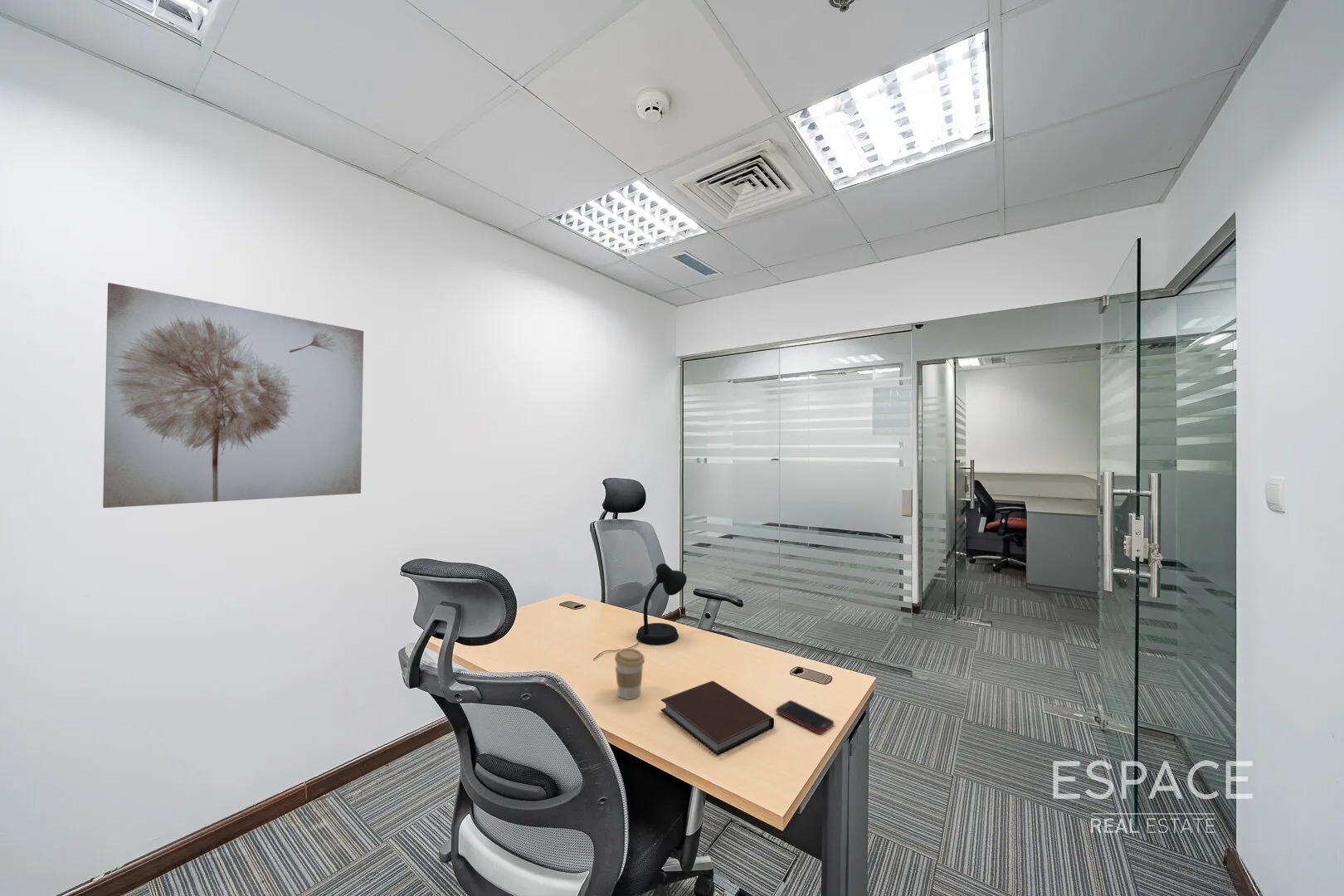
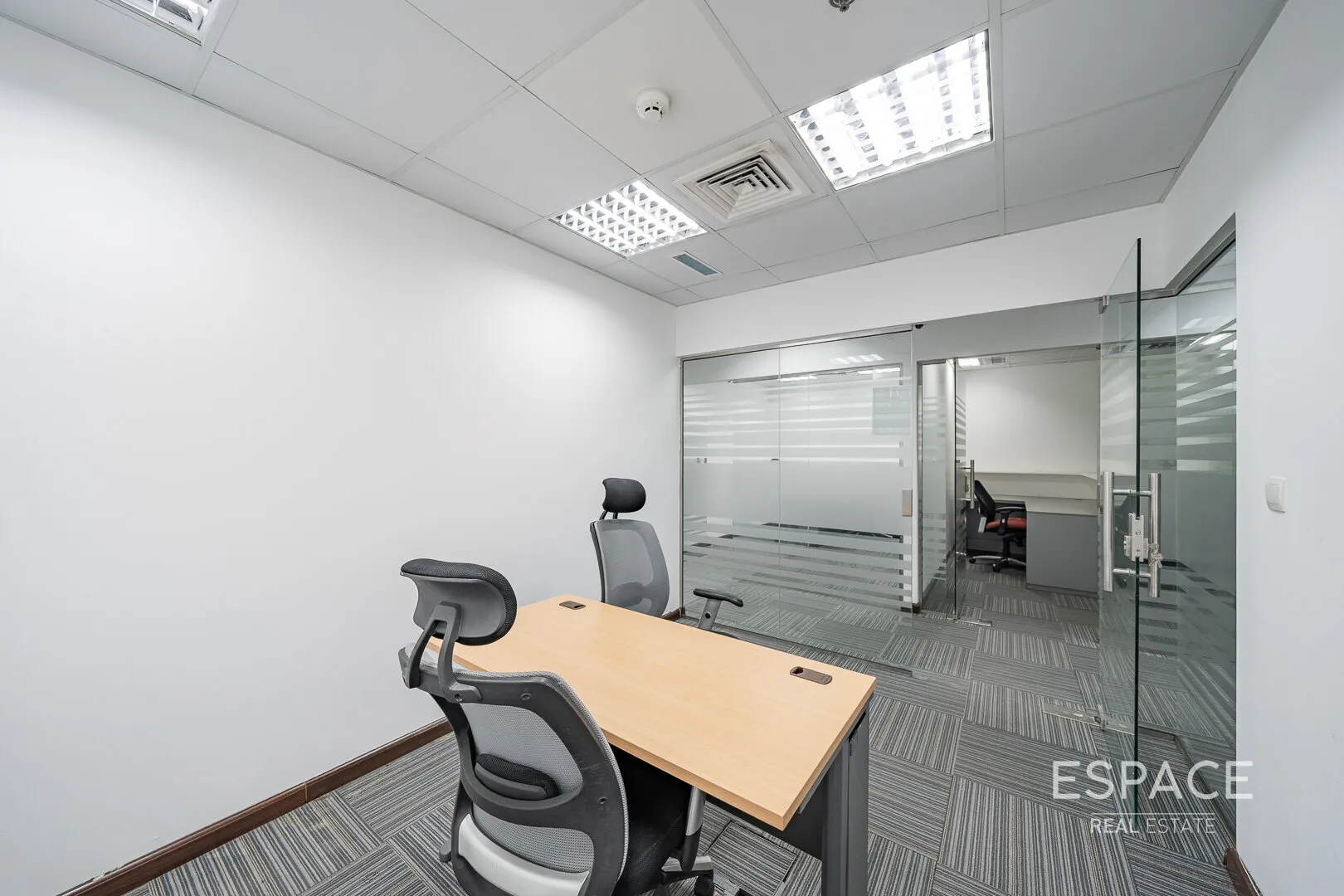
- desk lamp [592,562,688,660]
- coffee cup [614,647,645,700]
- wall art [102,282,364,509]
- cell phone [775,699,835,735]
- notebook [660,680,775,757]
